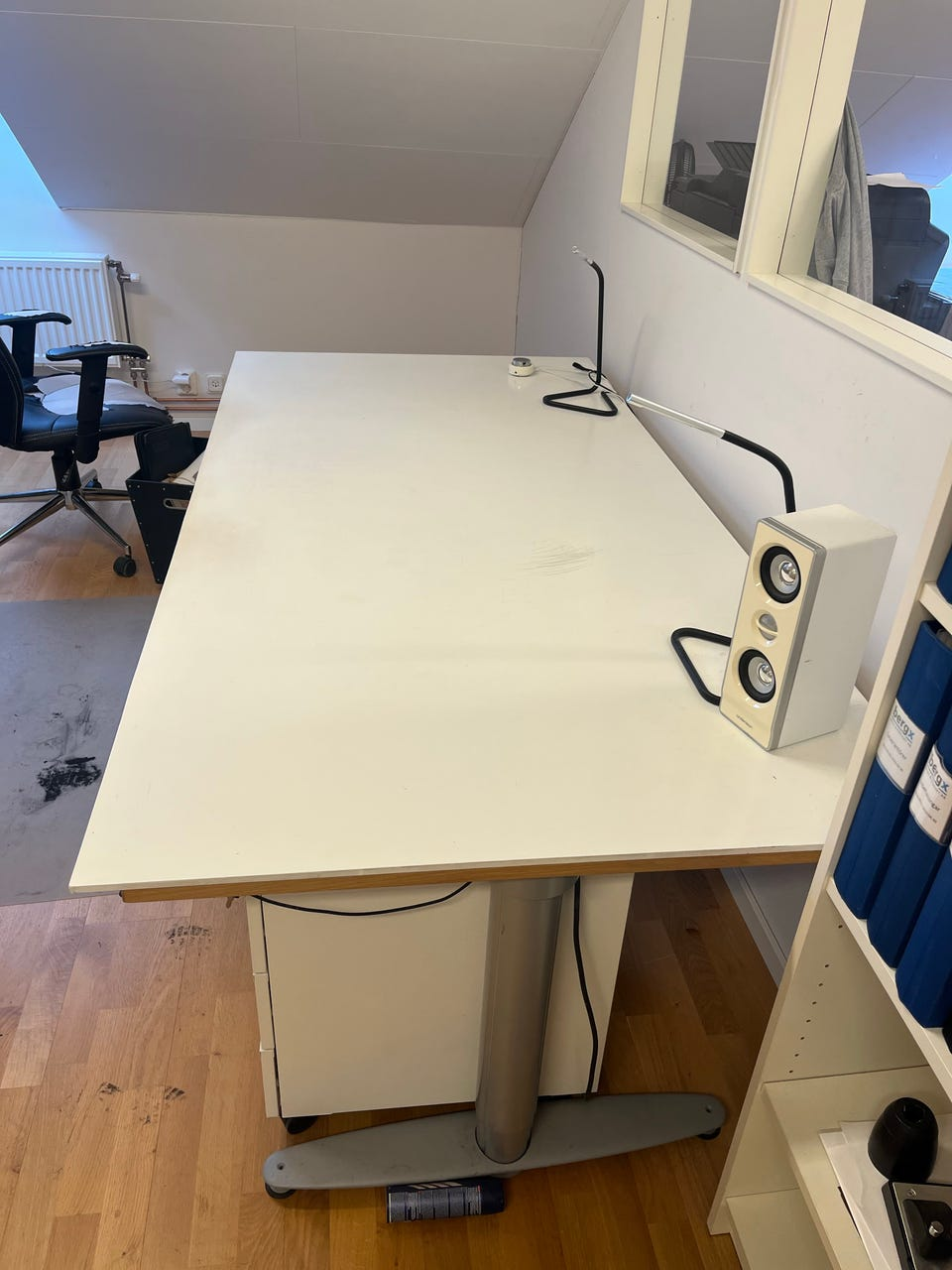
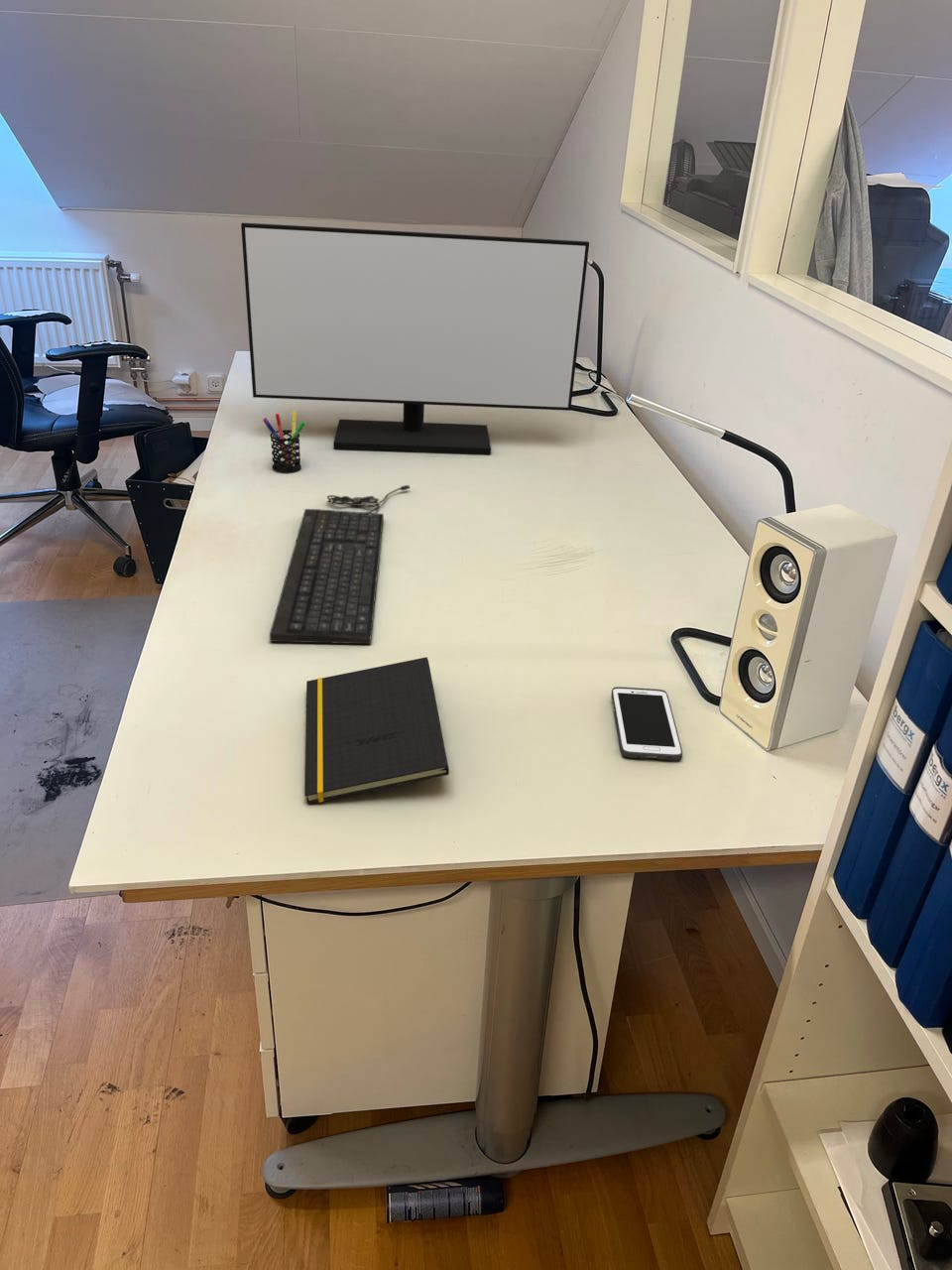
+ cell phone [611,686,683,761]
+ keyboard [269,484,411,645]
+ notepad [303,656,450,805]
+ monitor [240,221,590,455]
+ pen holder [262,410,306,473]
